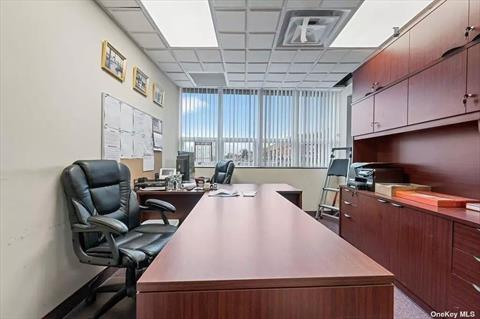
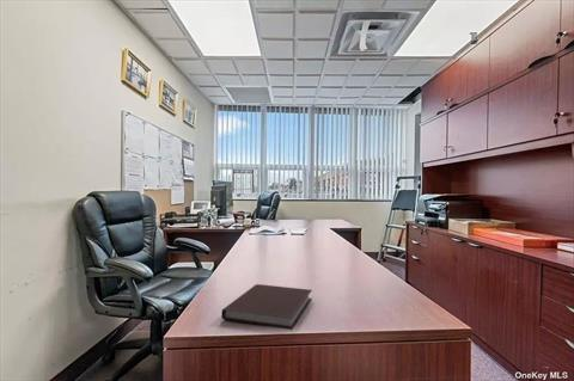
+ notebook [220,283,313,331]
